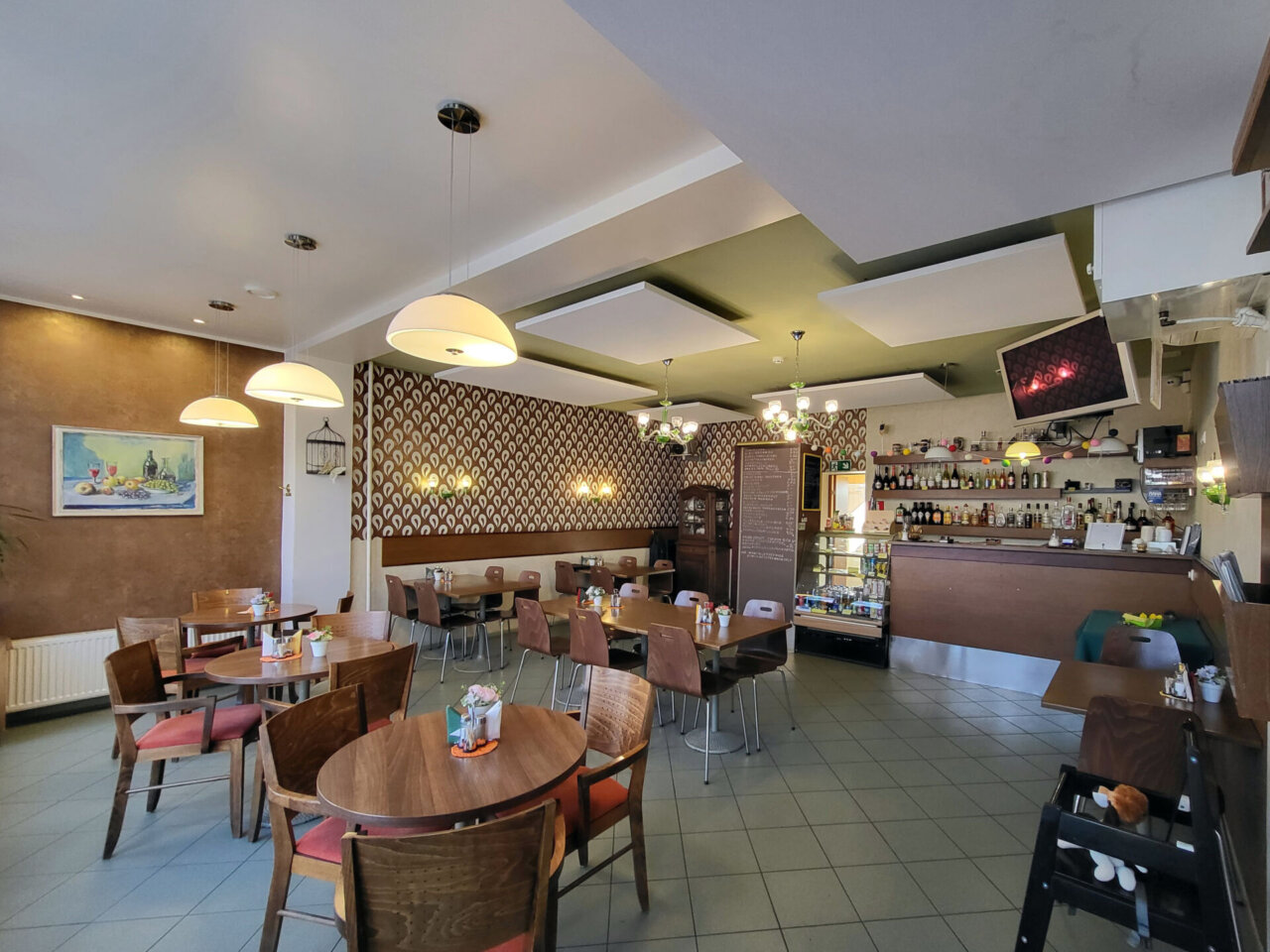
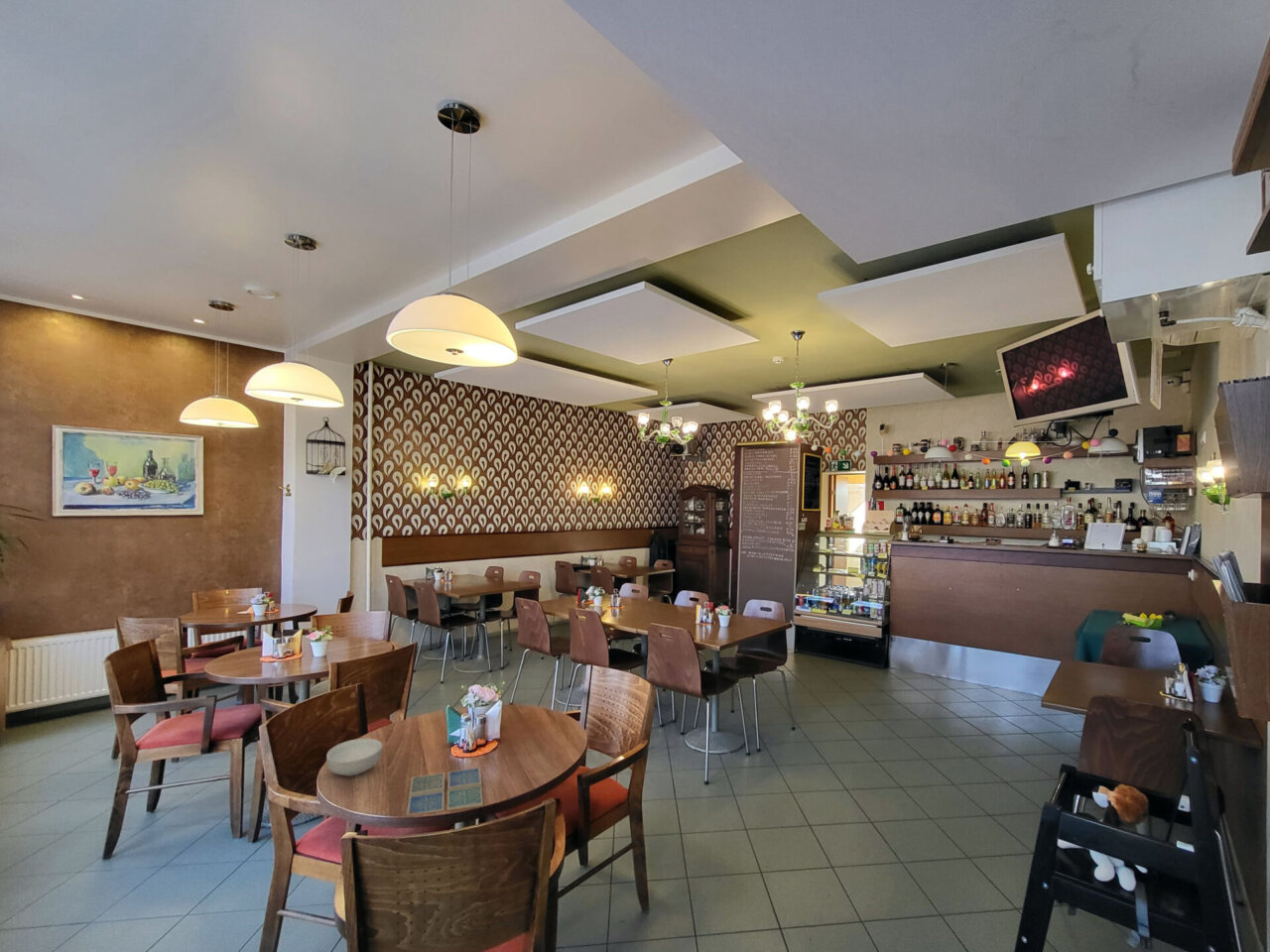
+ drink coaster [406,767,484,816]
+ cereal bowl [325,738,383,776]
